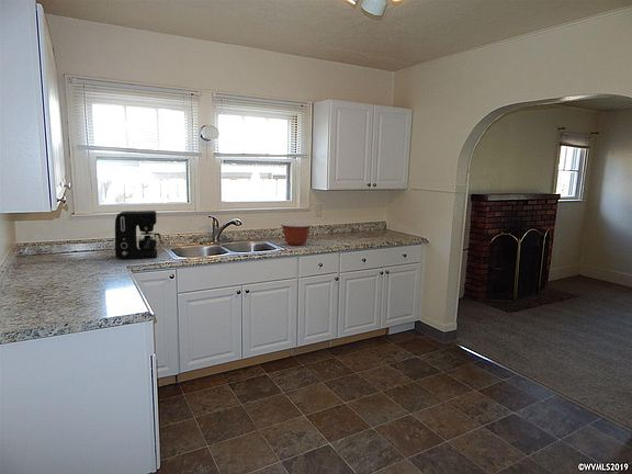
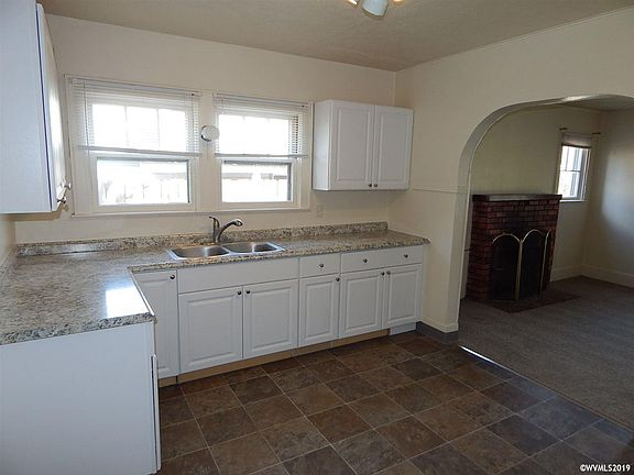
- coffee maker [114,210,162,260]
- mixing bowl [280,222,313,247]
